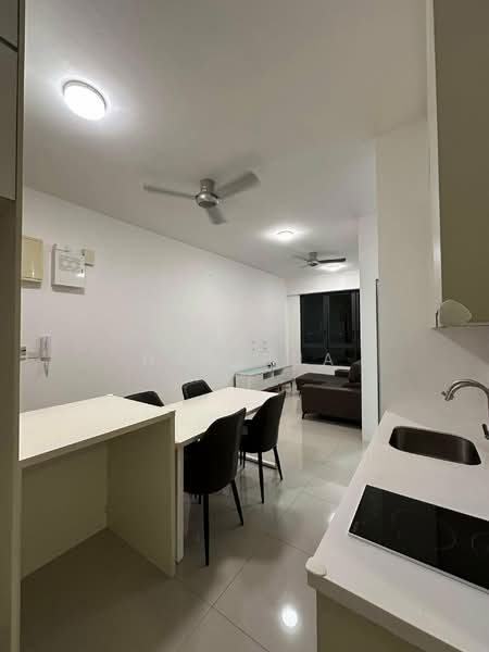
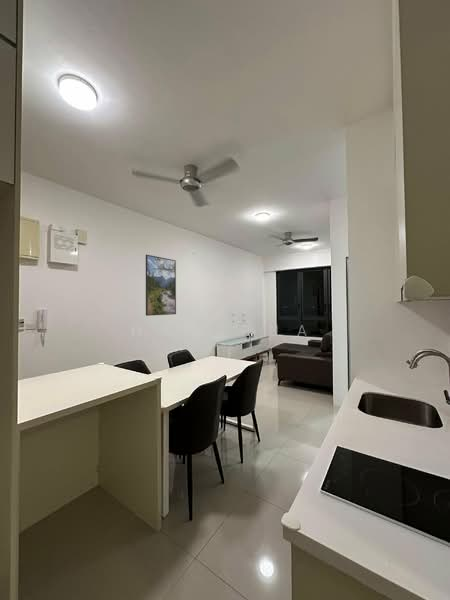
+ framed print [145,254,177,317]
